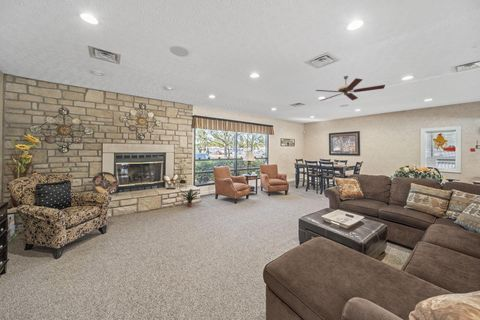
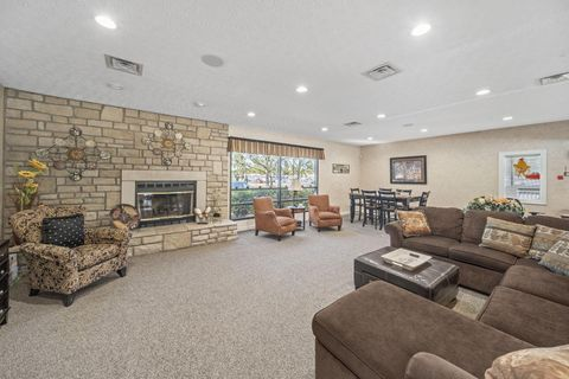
- potted plant [177,188,198,208]
- ceiling fan [314,75,386,102]
